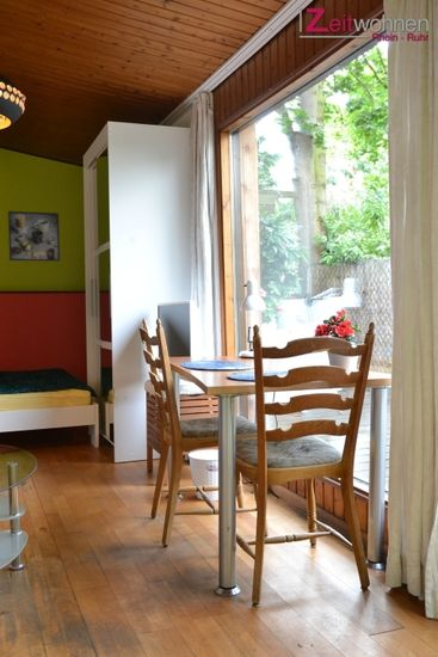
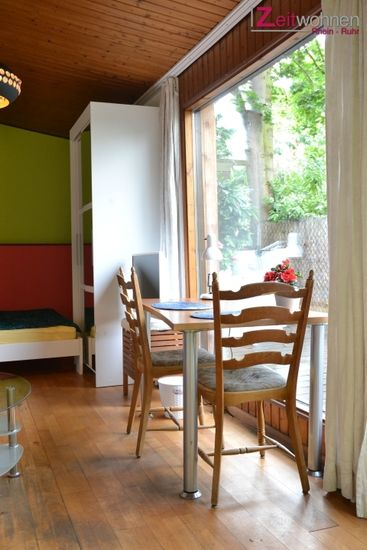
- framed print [7,210,61,263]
